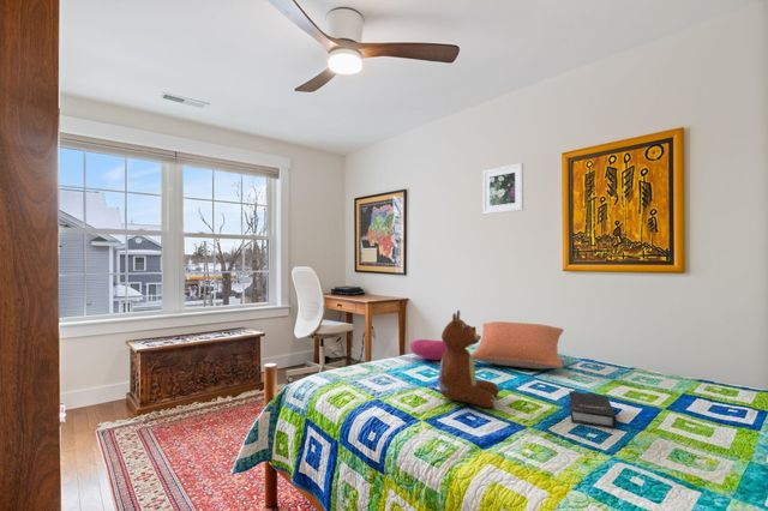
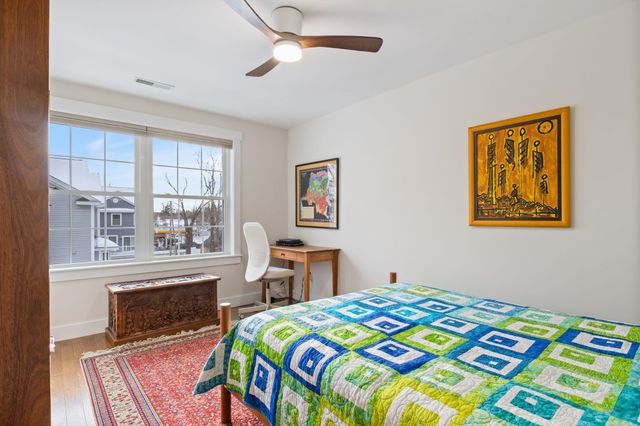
- pillow [470,320,565,371]
- teddy bear [438,309,500,409]
- hardback book [568,390,618,429]
- cushion [409,338,446,361]
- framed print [481,162,524,215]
